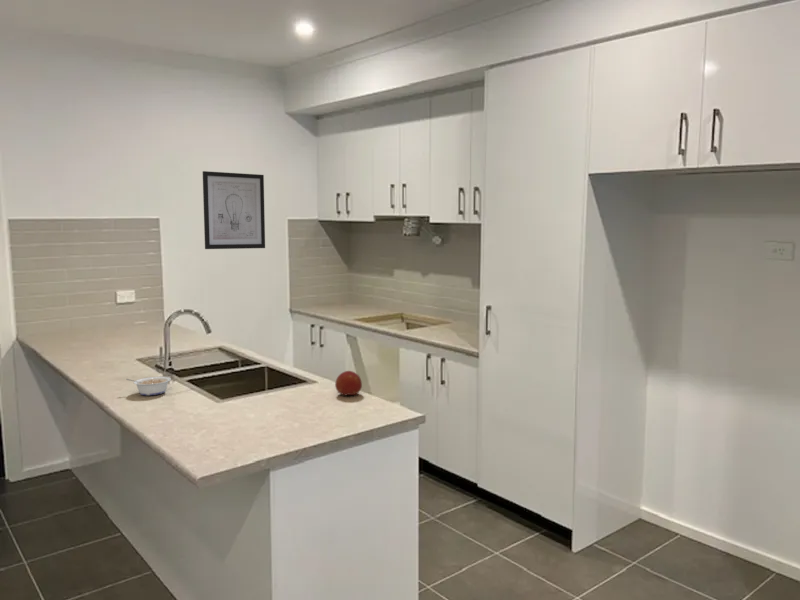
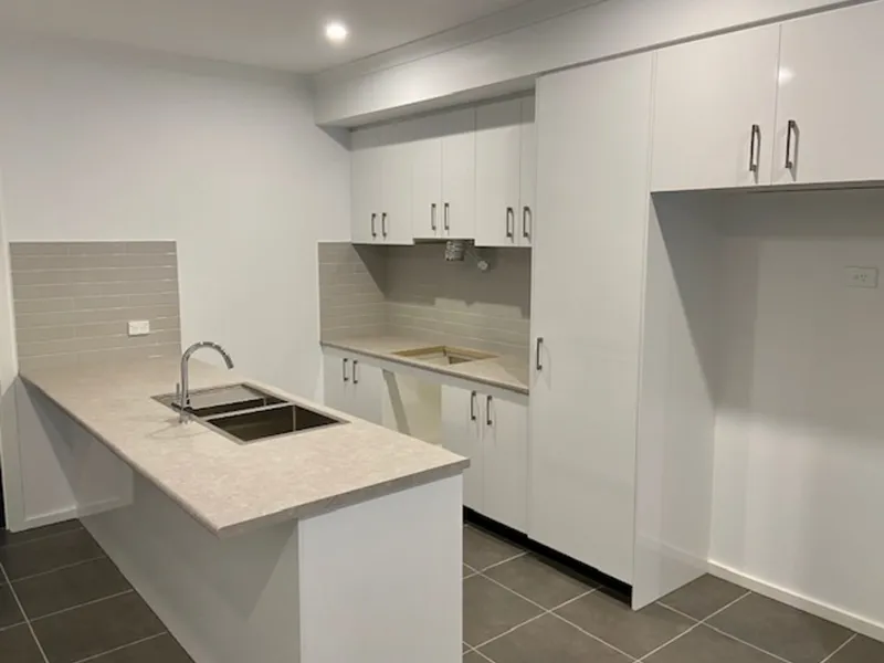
- wall art [202,170,266,250]
- fruit [334,370,363,397]
- legume [125,376,172,396]
